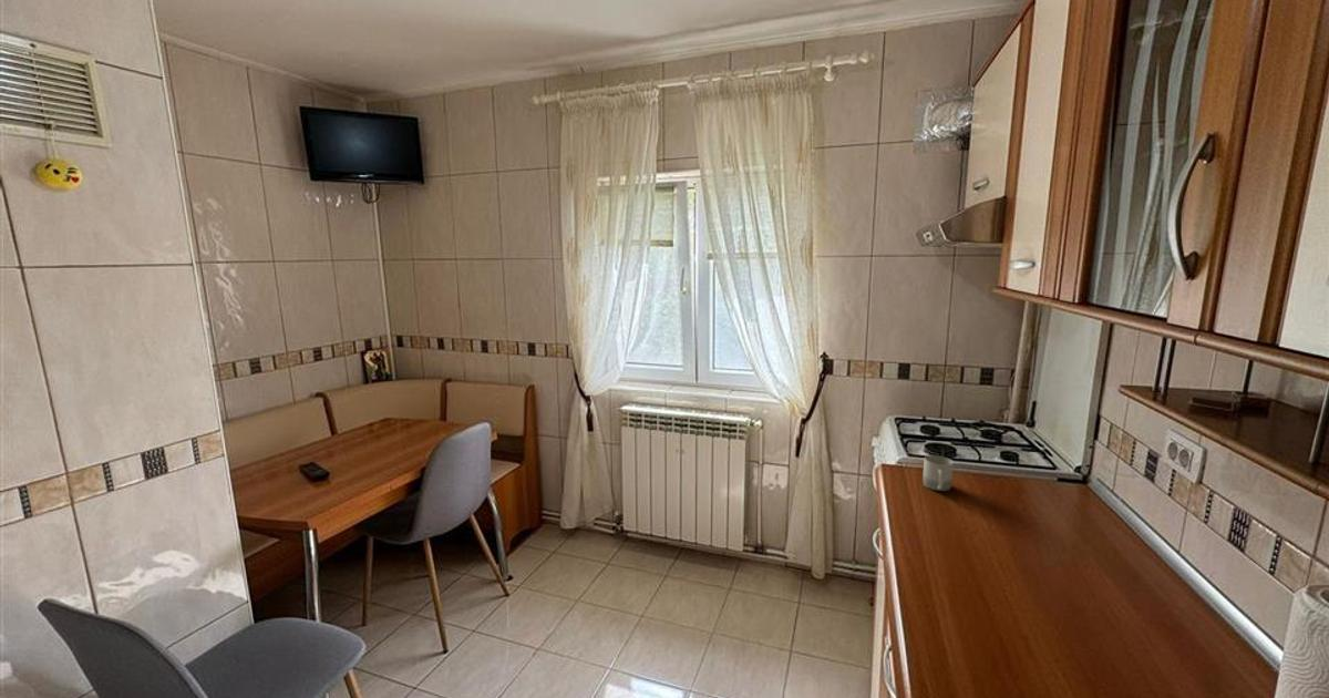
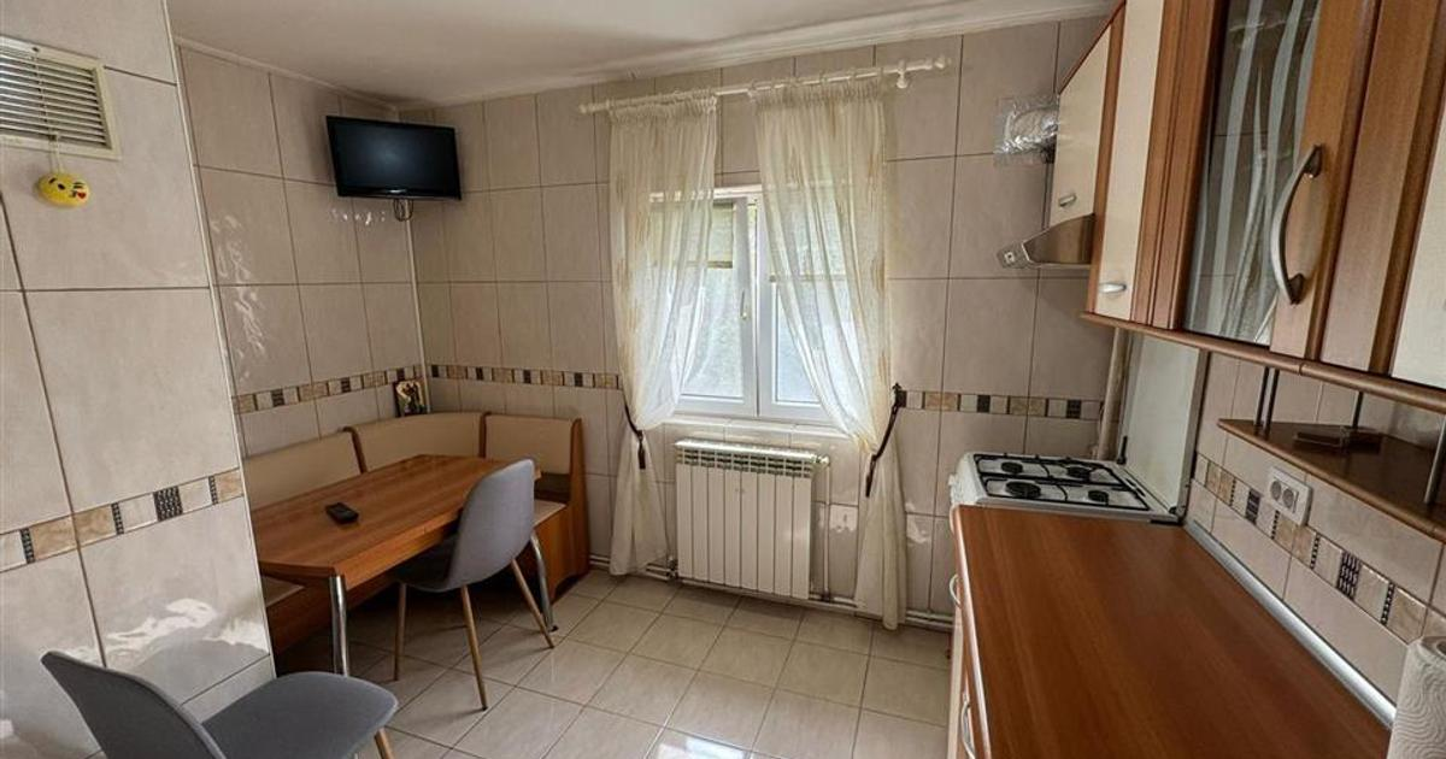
- cup [921,454,955,492]
